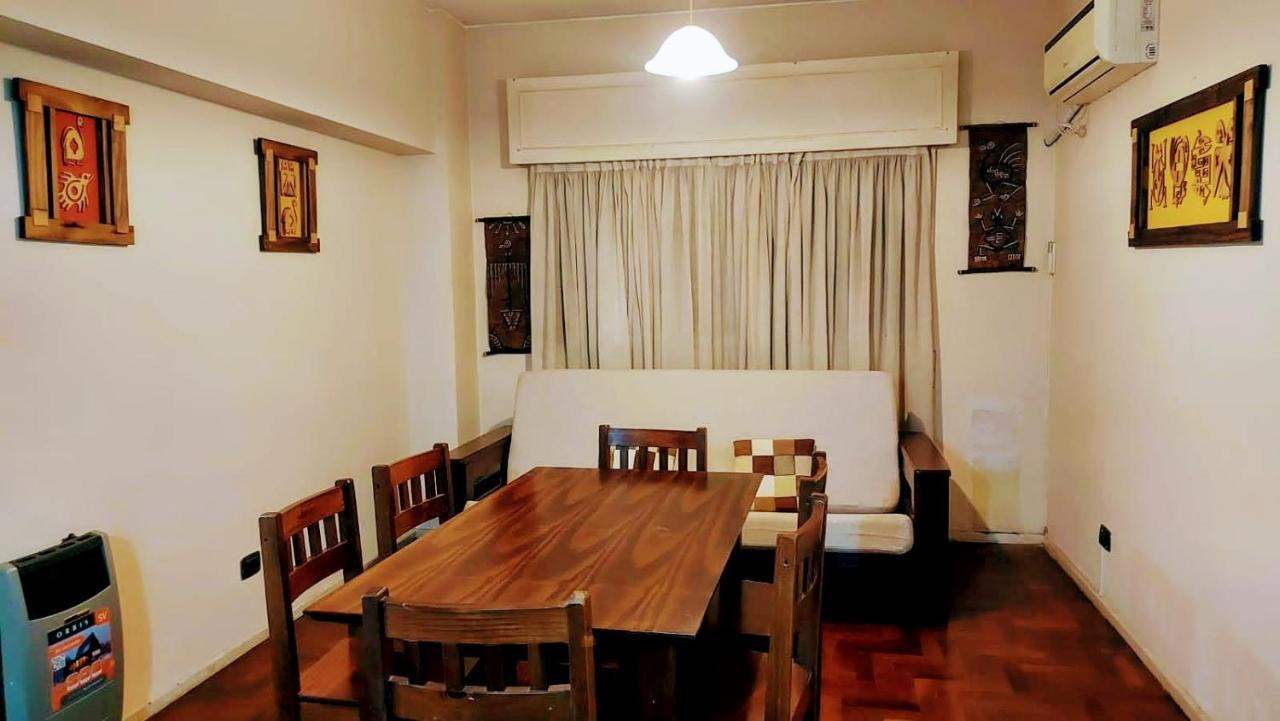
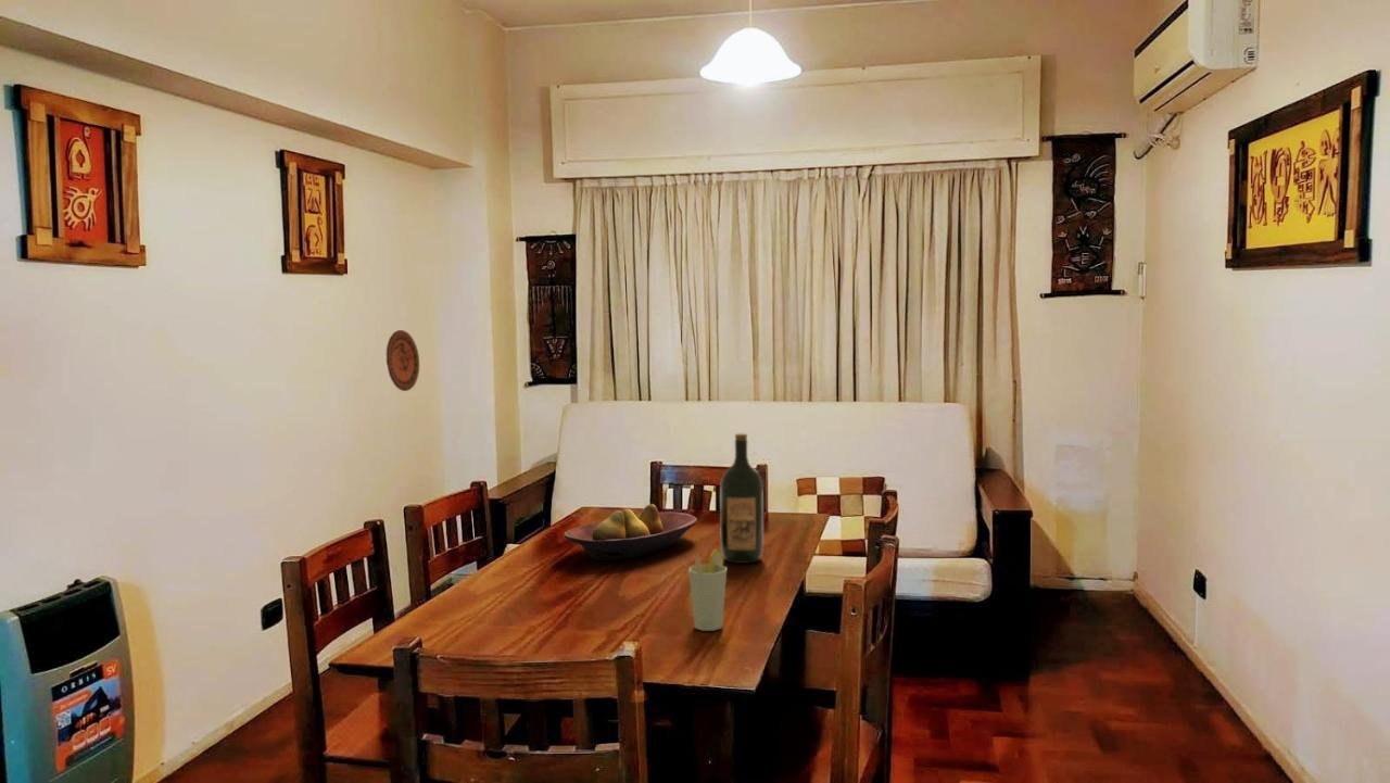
+ cup [687,547,728,632]
+ fruit bowl [563,503,698,561]
+ wine bottle [719,432,764,565]
+ decorative plate [386,329,420,392]
